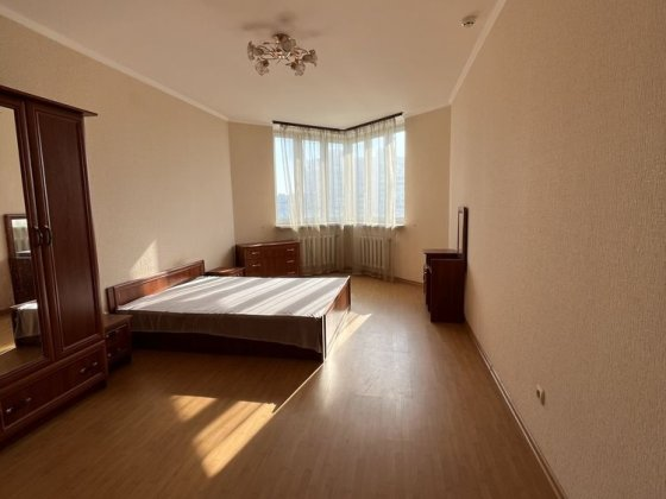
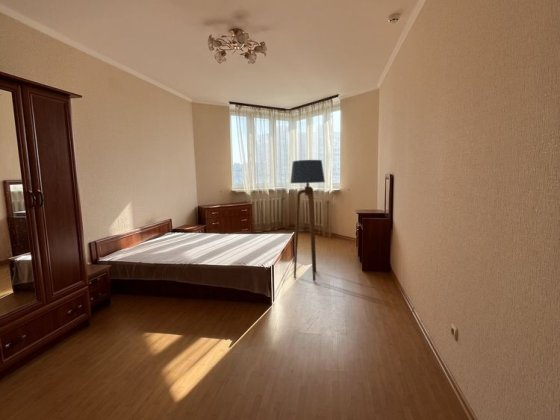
+ floor lamp [290,159,326,282]
